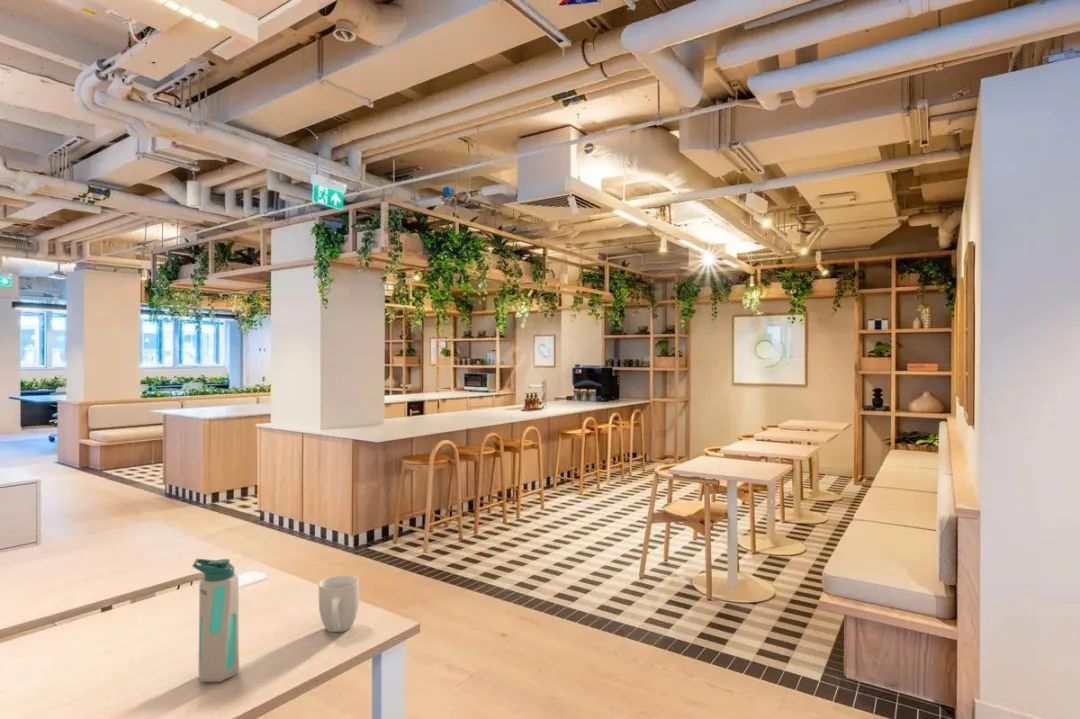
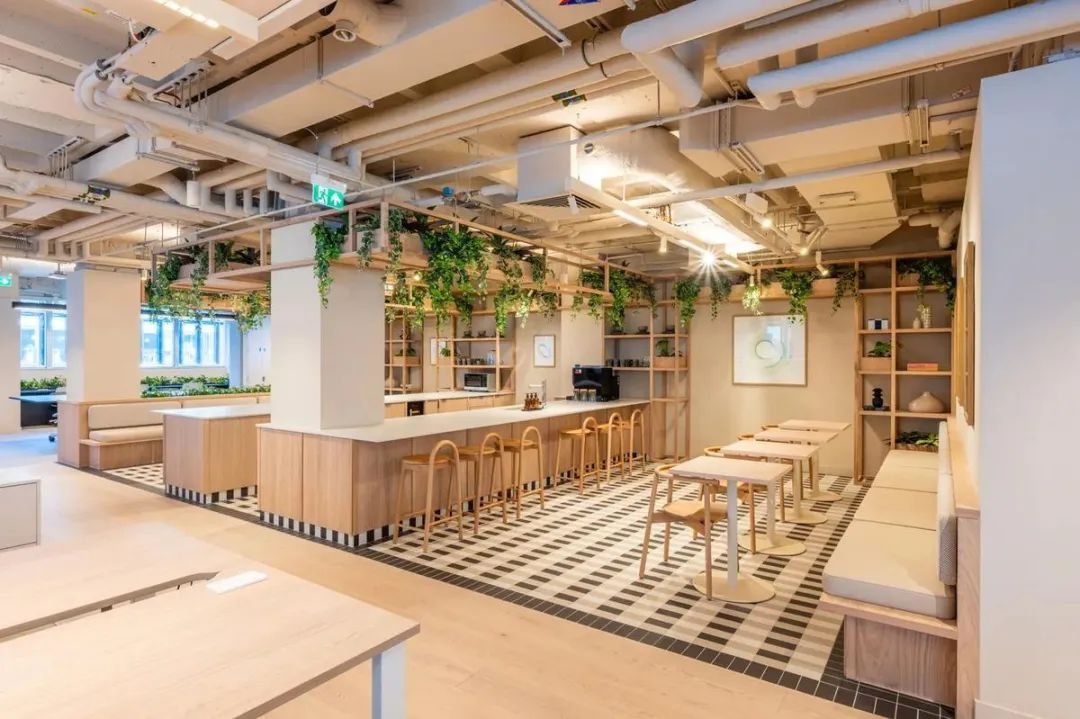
- water bottle [191,558,240,683]
- mug [318,574,360,633]
